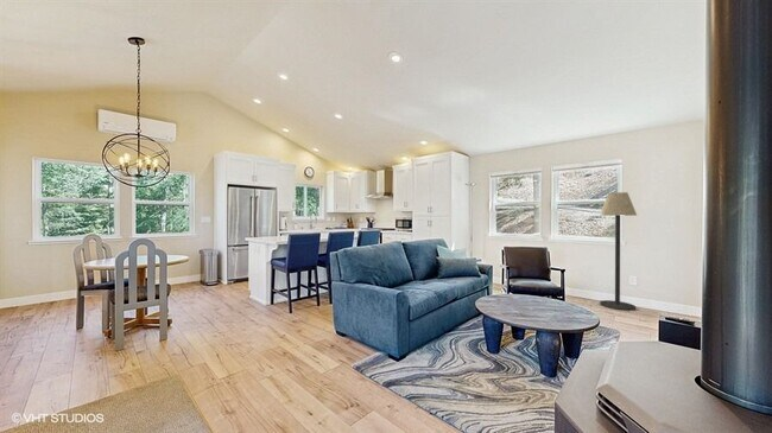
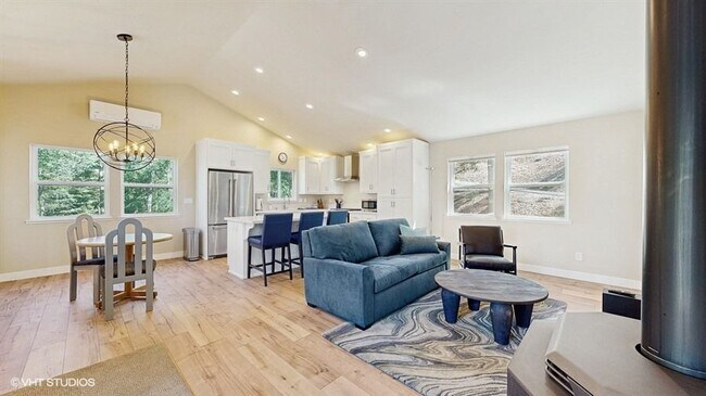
- floor lamp [599,191,638,312]
